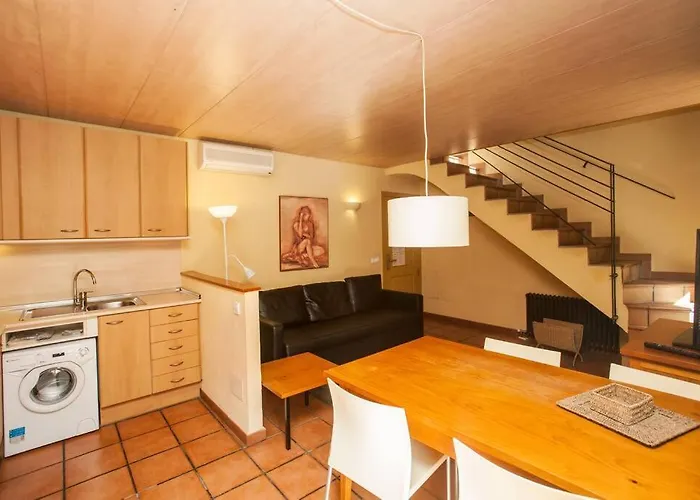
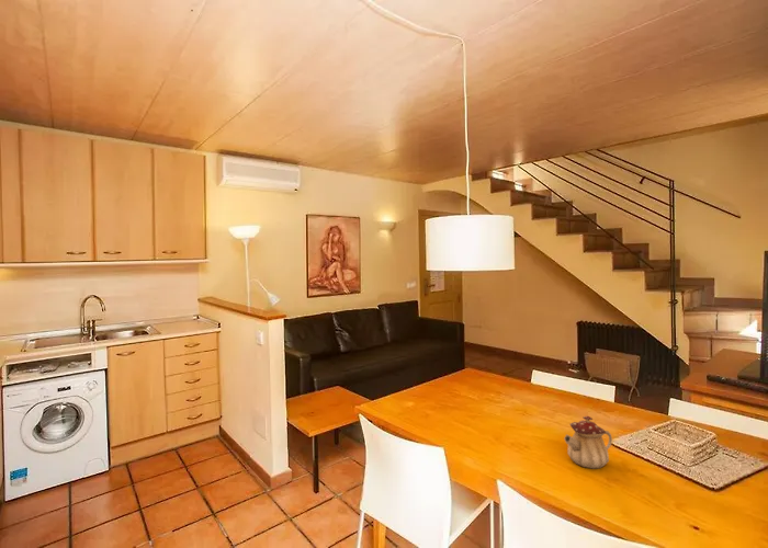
+ teapot [563,414,613,469]
